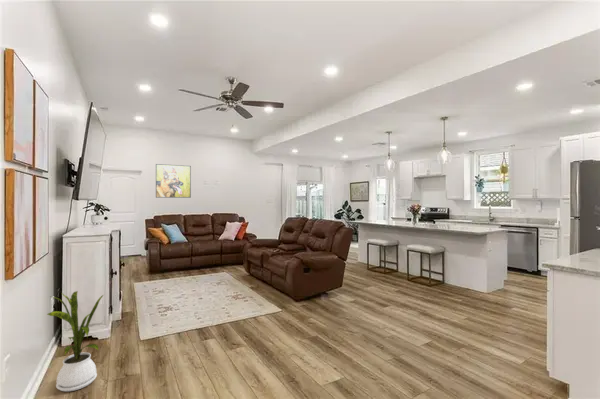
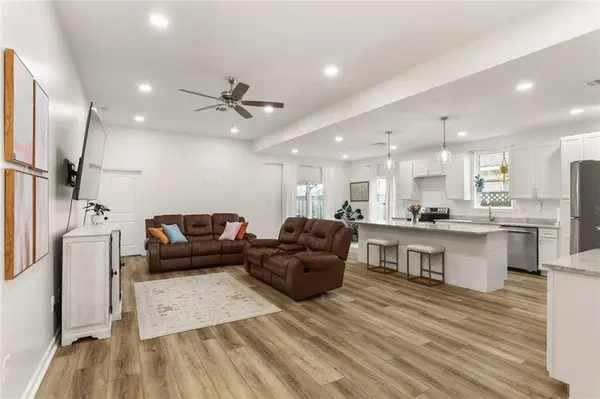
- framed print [155,163,192,199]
- house plant [46,290,104,392]
